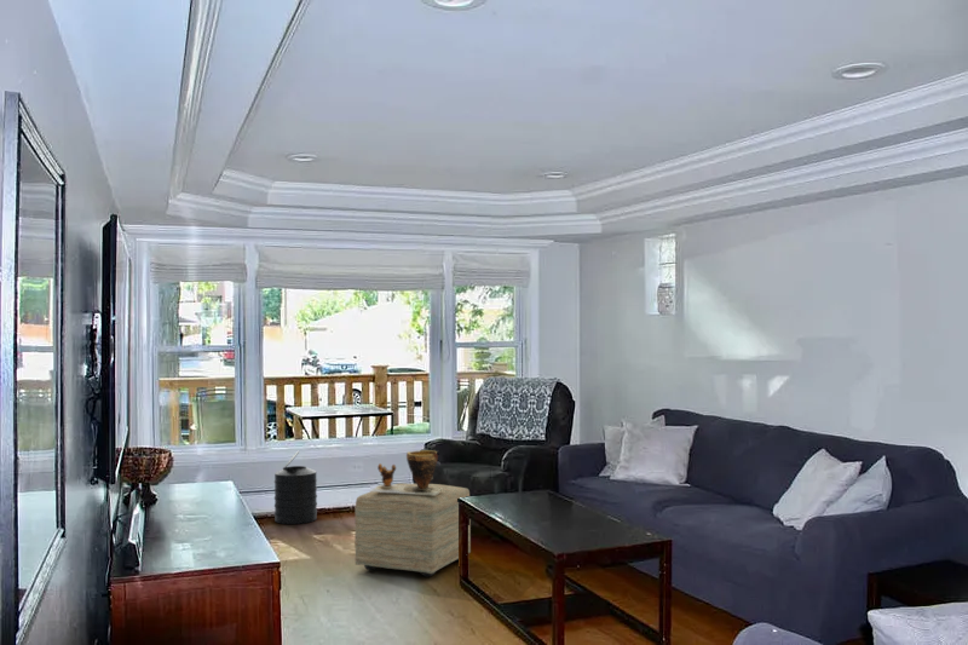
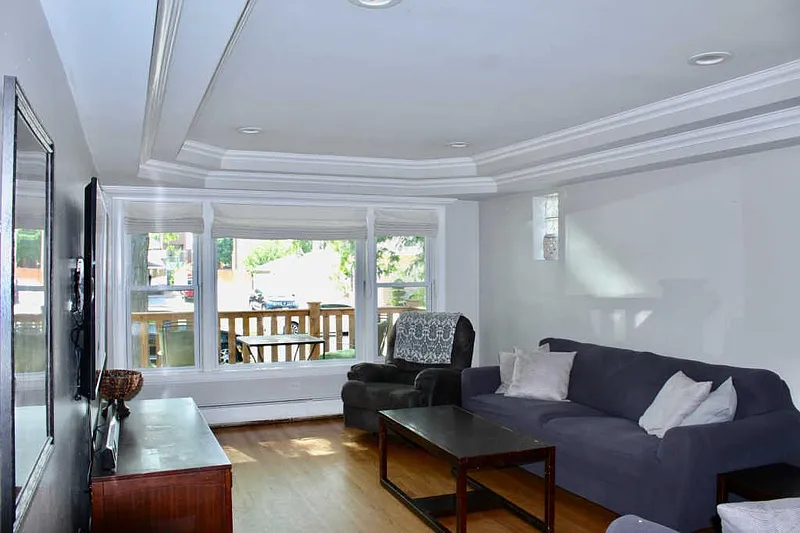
- clay pot [369,449,442,495]
- ottoman [353,482,472,577]
- trash can [273,450,318,525]
